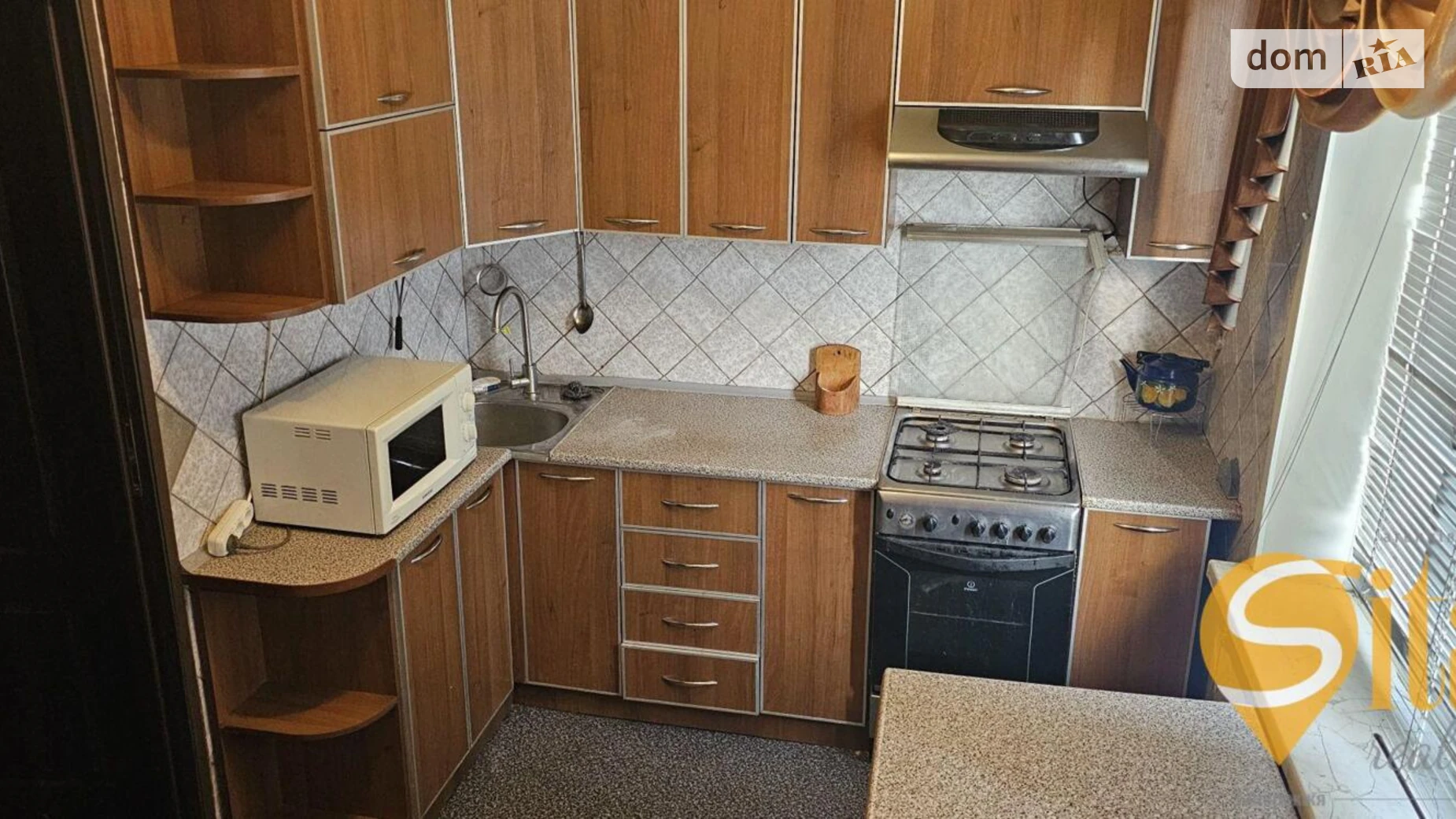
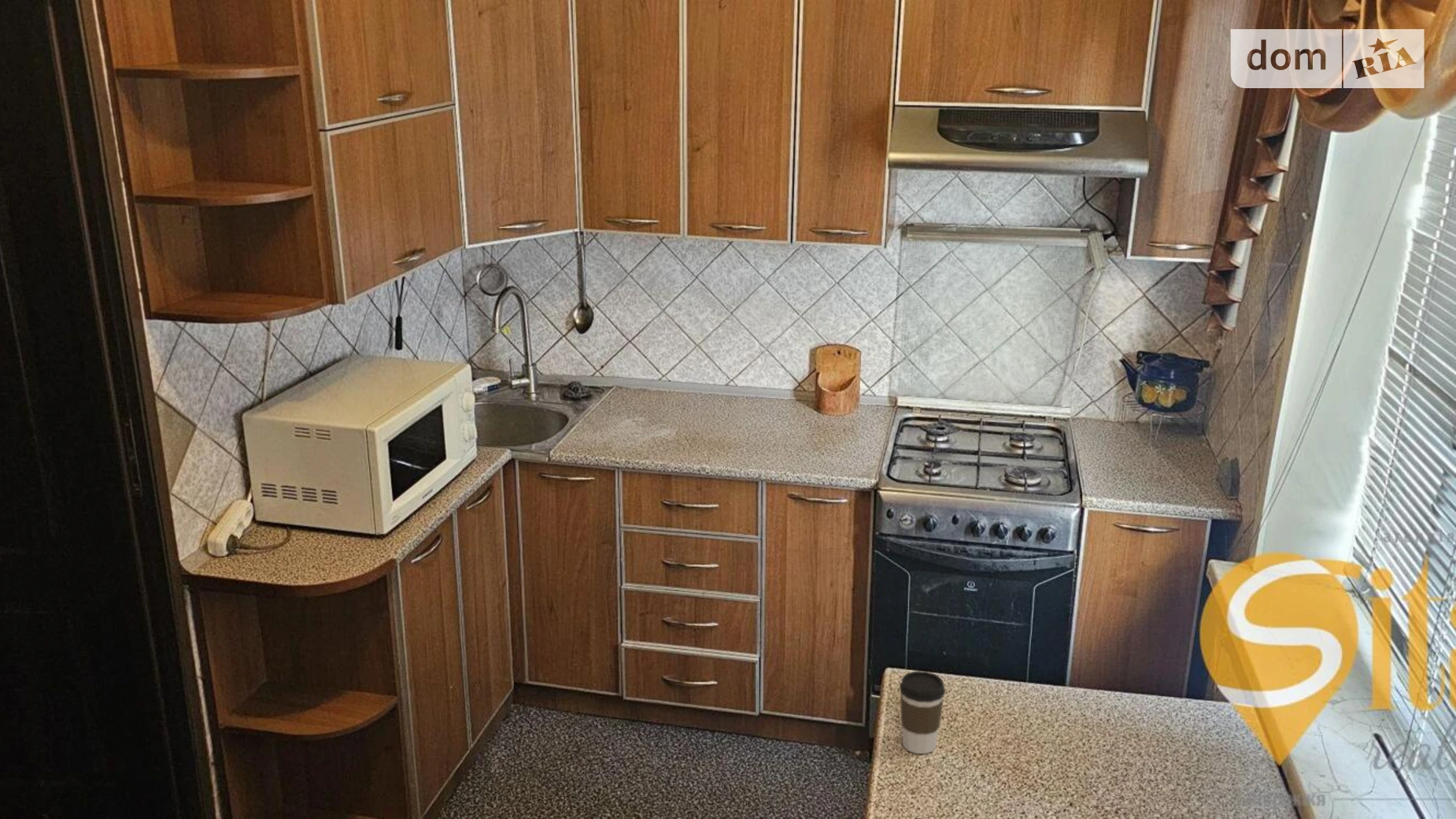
+ coffee cup [899,670,946,754]
